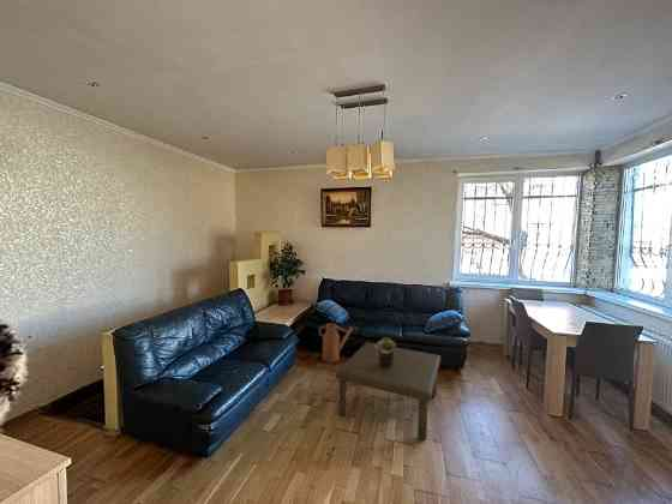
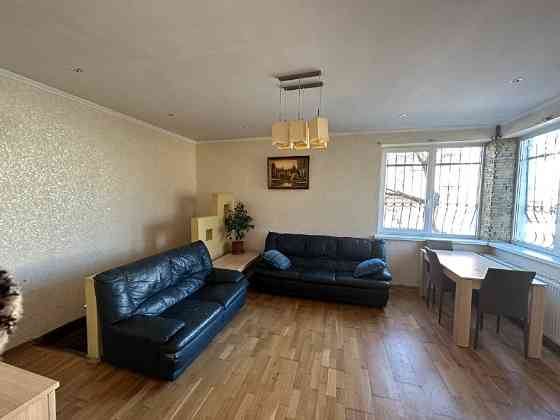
- potted plant [374,336,397,368]
- coffee table [335,341,442,442]
- watering can [318,322,354,364]
